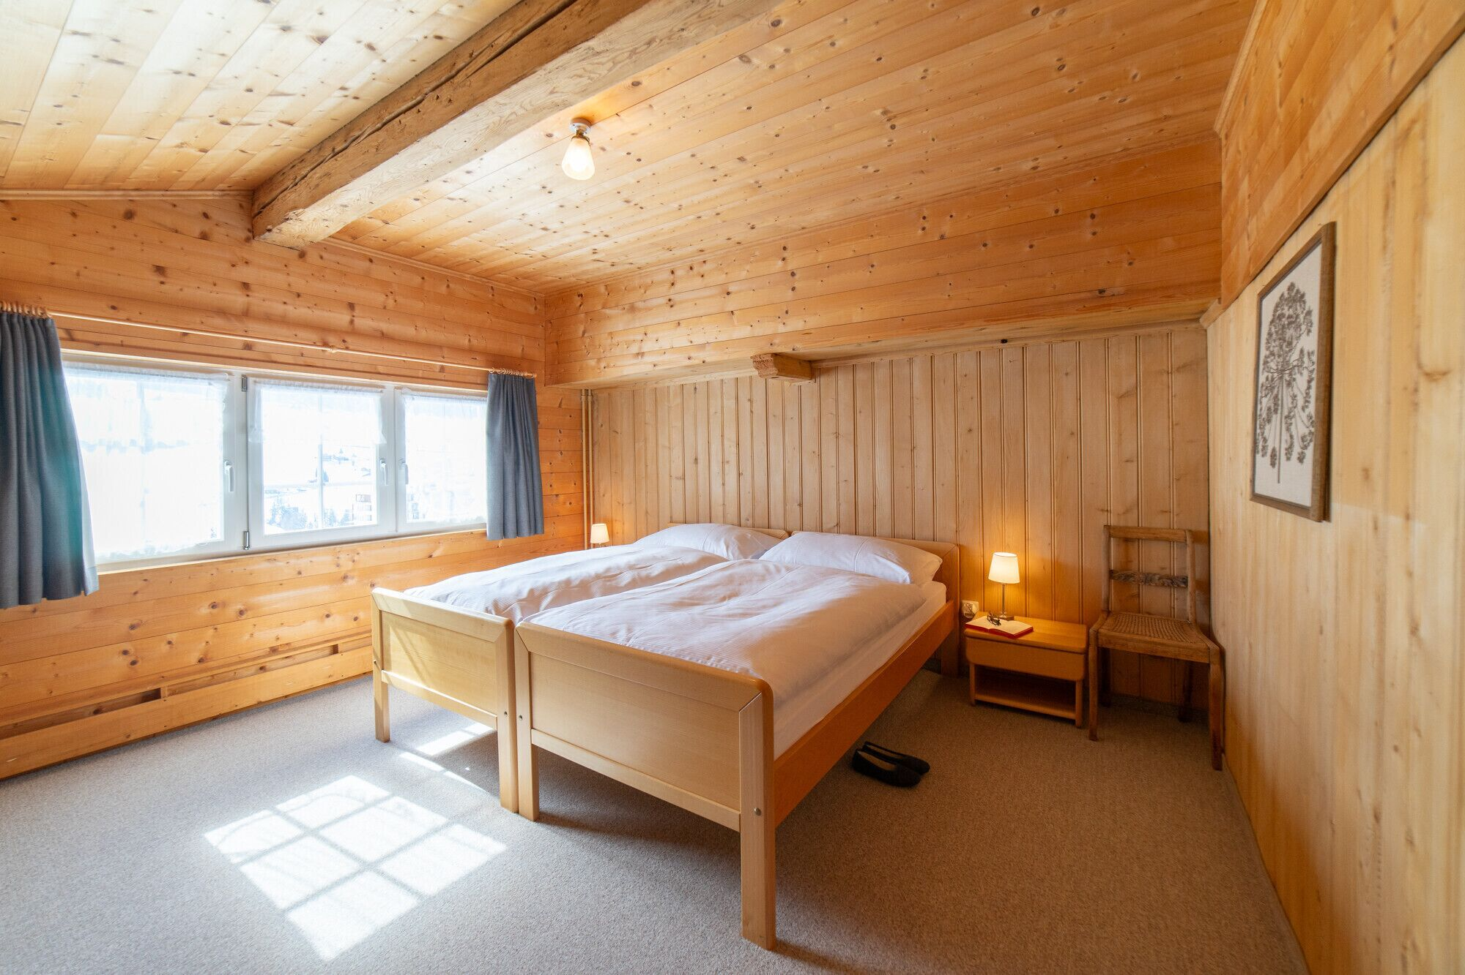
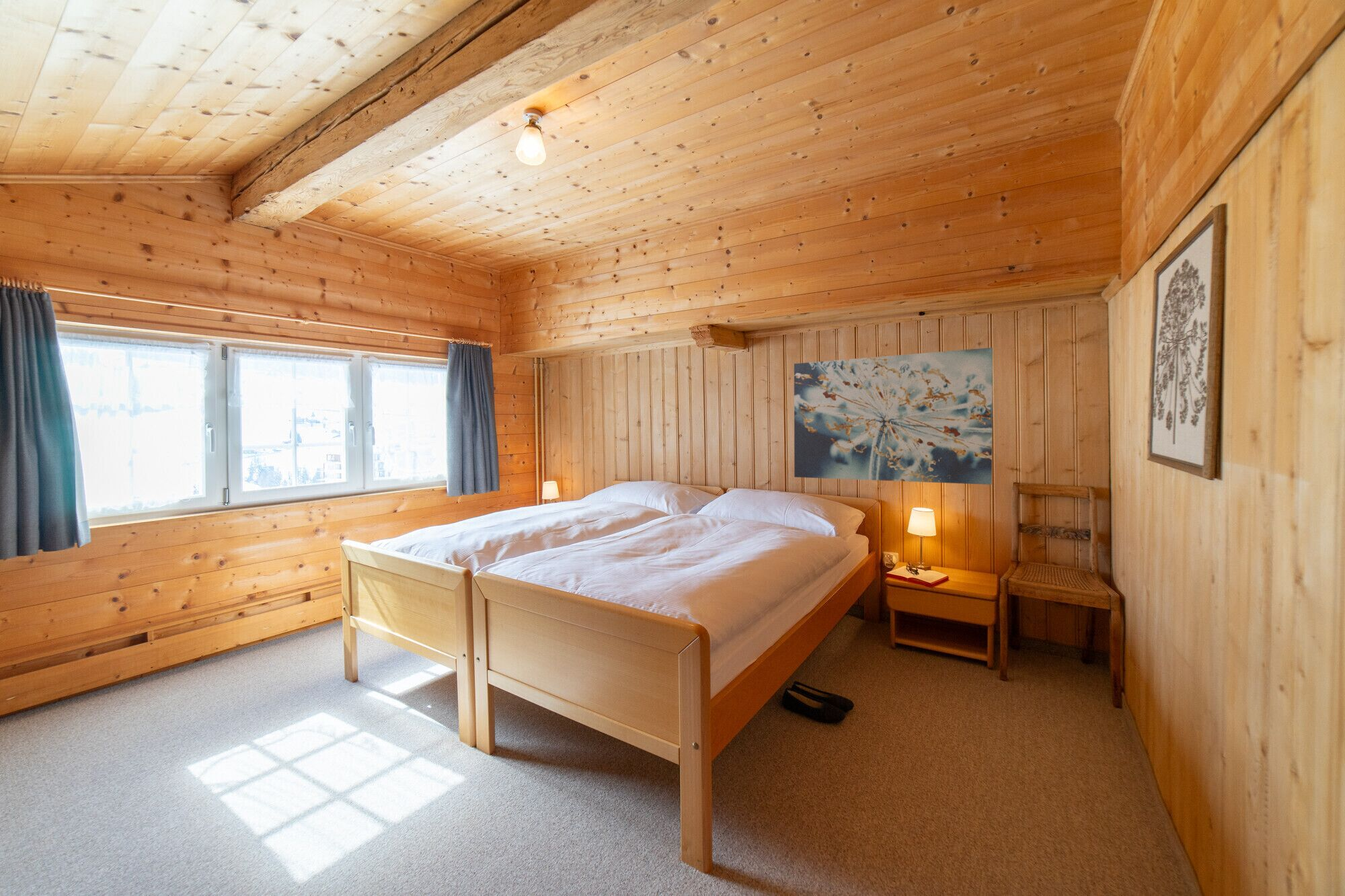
+ wall art [794,347,993,485]
